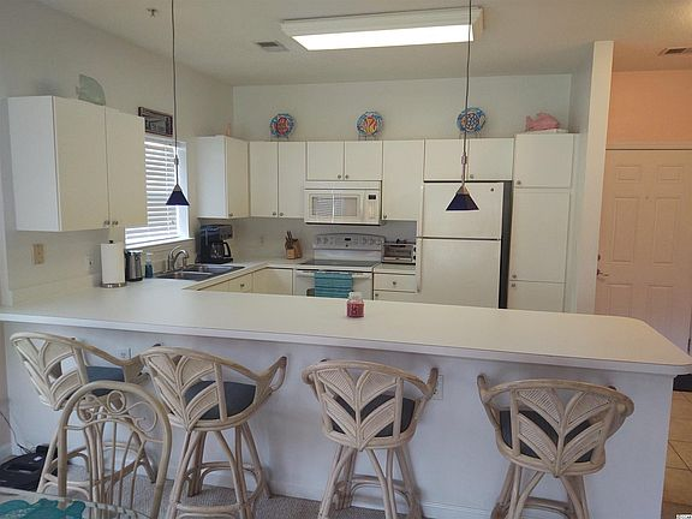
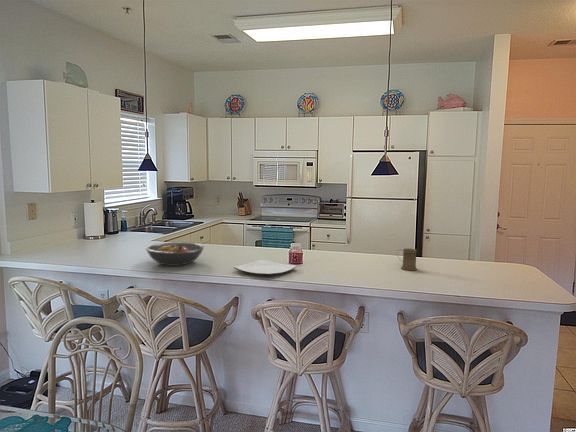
+ fruit bowl [145,242,205,267]
+ plate [232,259,298,277]
+ mug [396,247,418,271]
